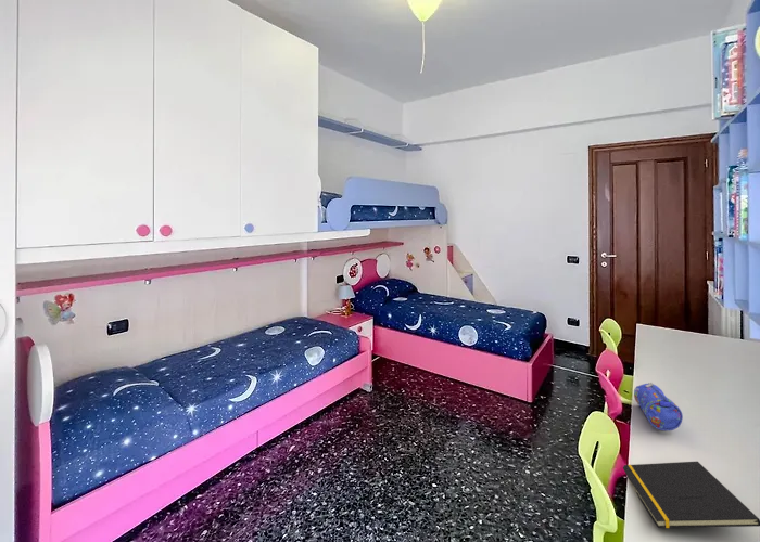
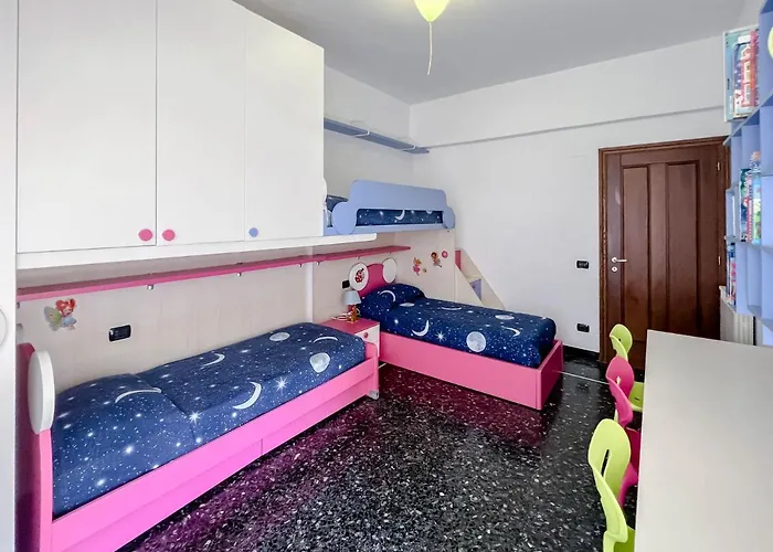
- pencil case [633,382,684,431]
- notepad [622,461,760,529]
